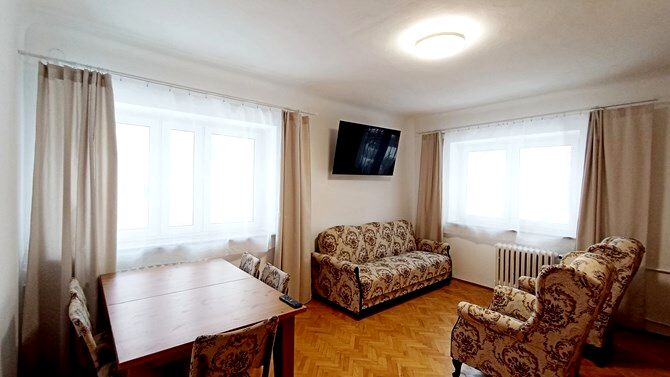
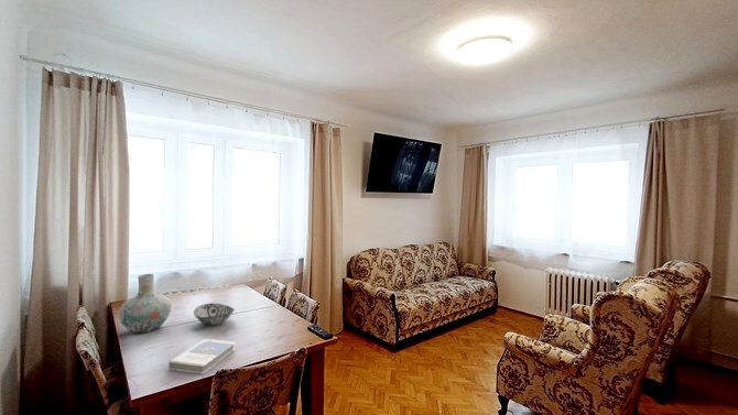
+ hardback book [167,338,237,375]
+ vase [118,273,172,335]
+ decorative bowl [193,302,236,326]
